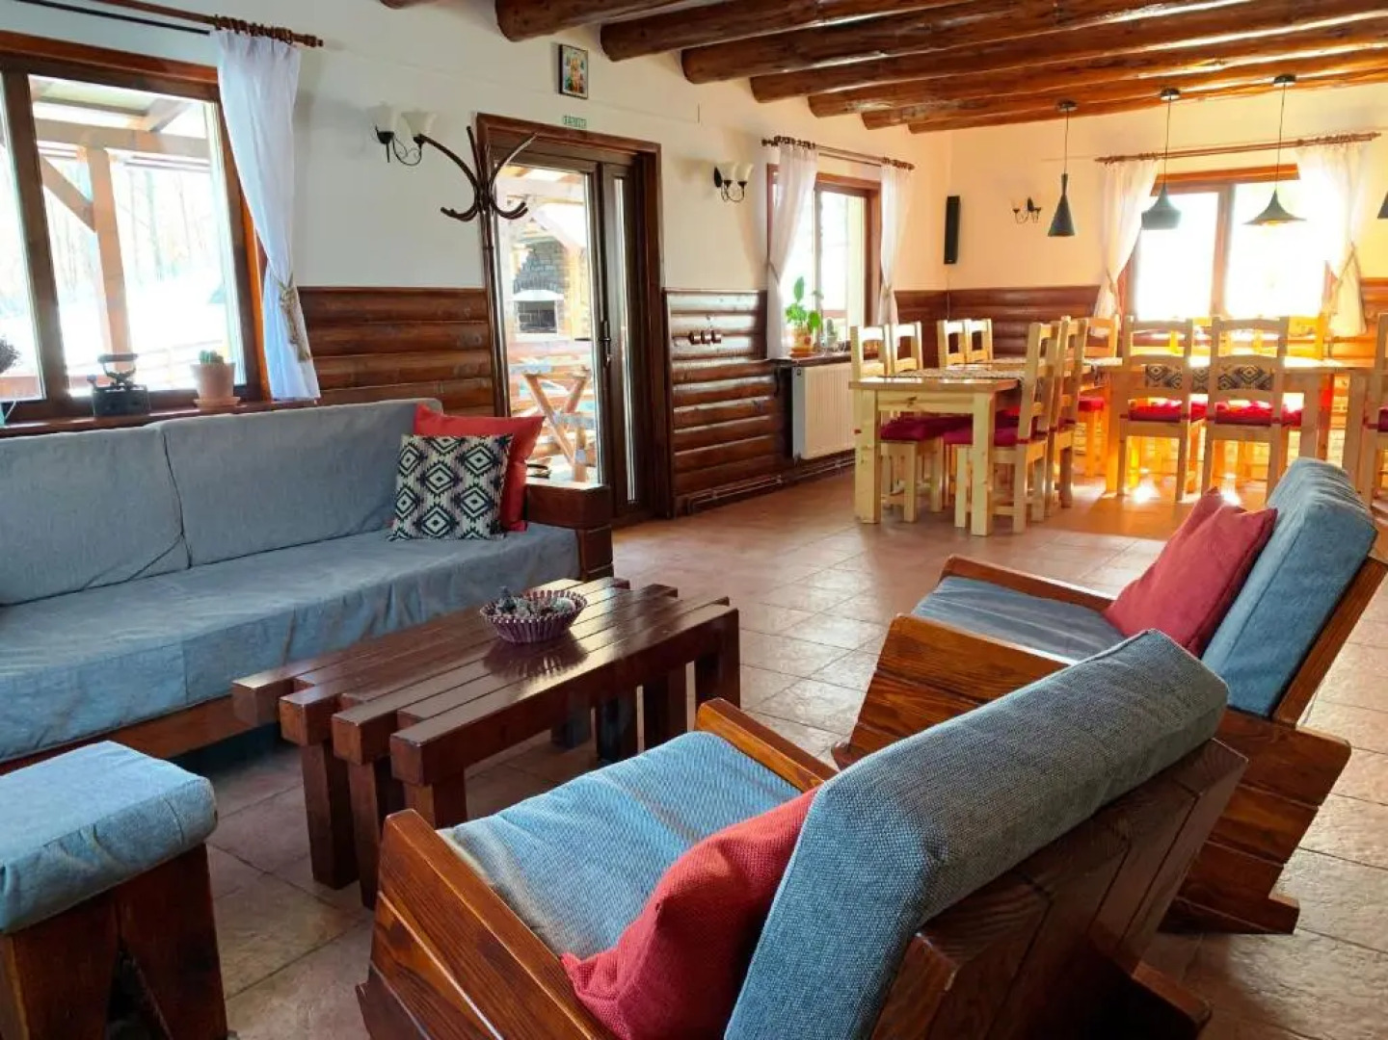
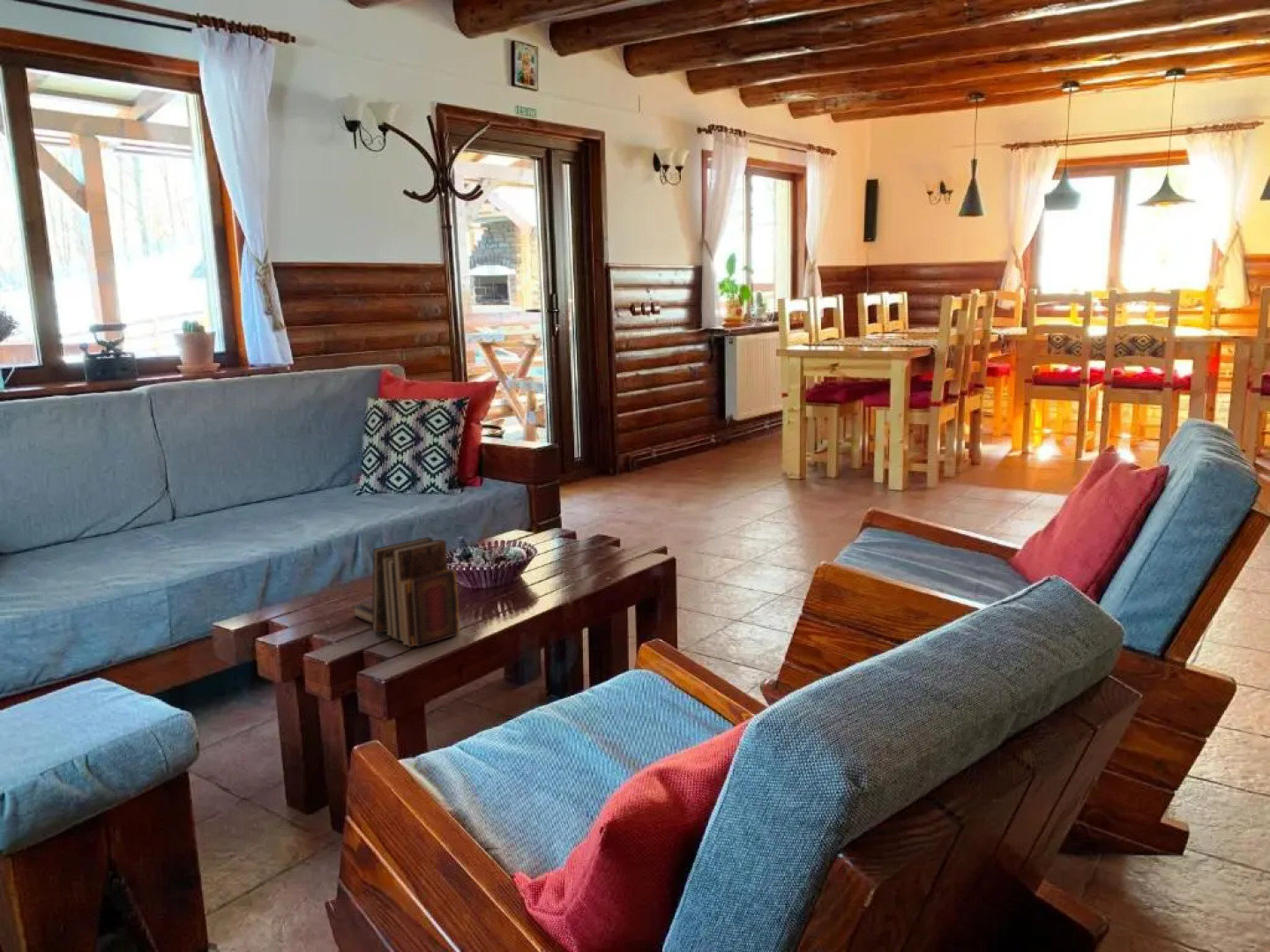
+ book [352,536,461,648]
